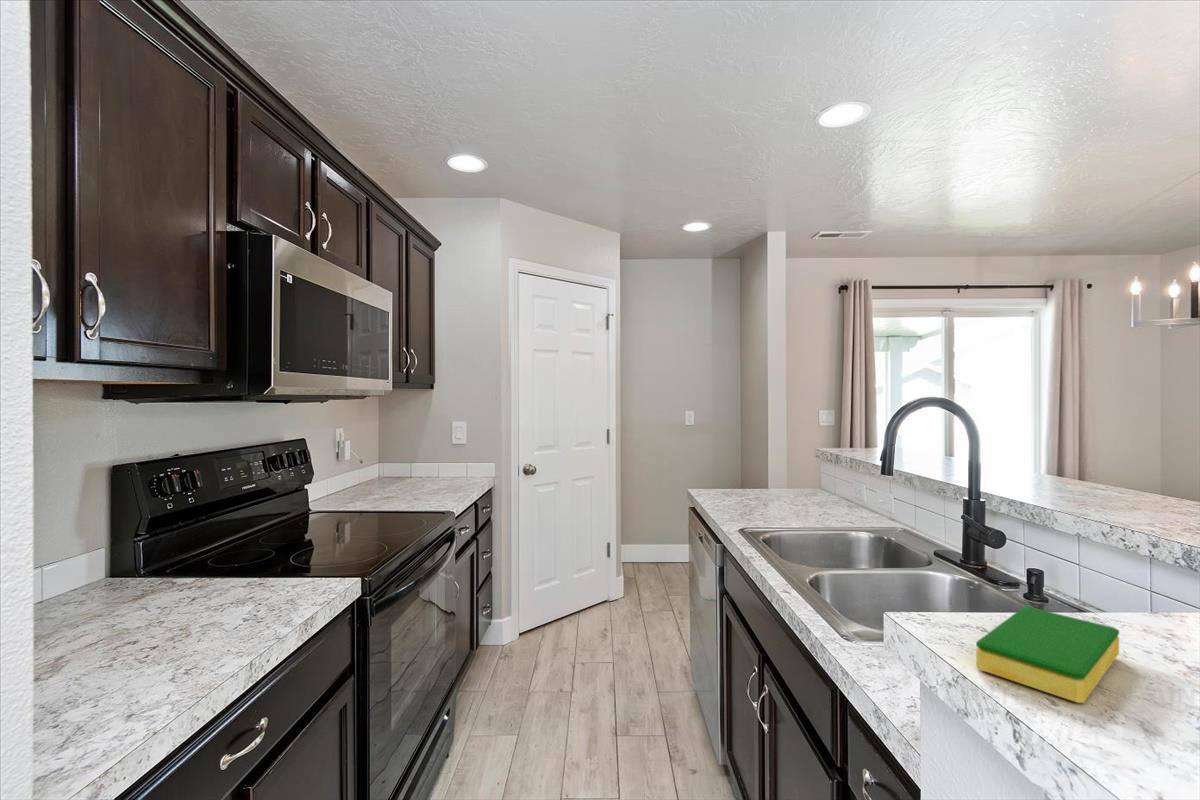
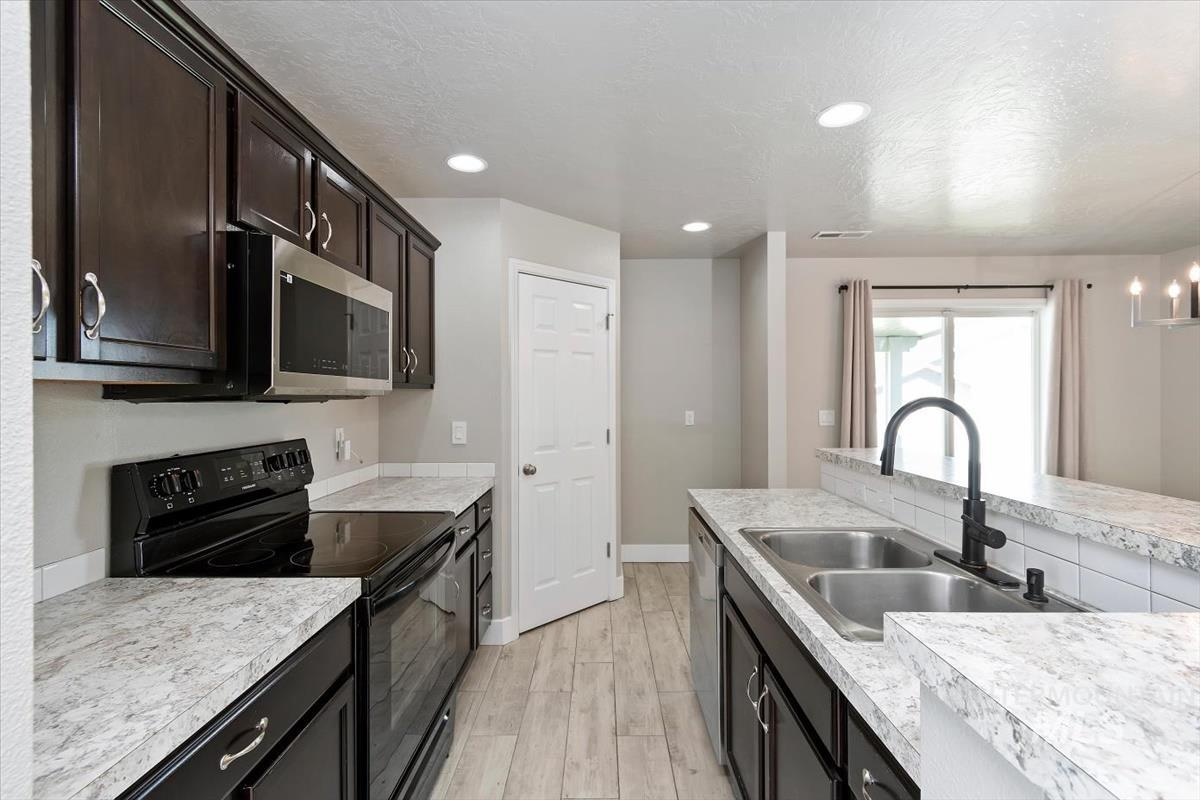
- dish sponge [975,606,1120,704]
